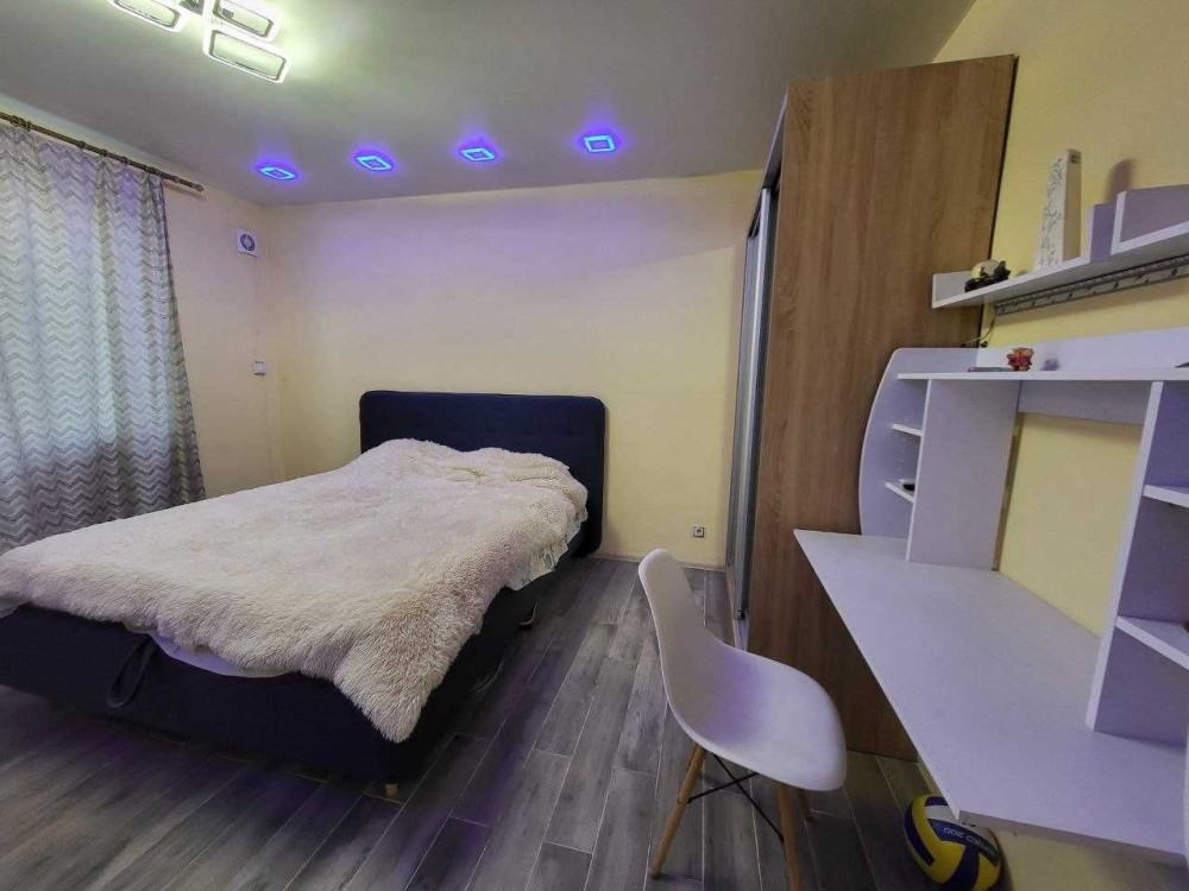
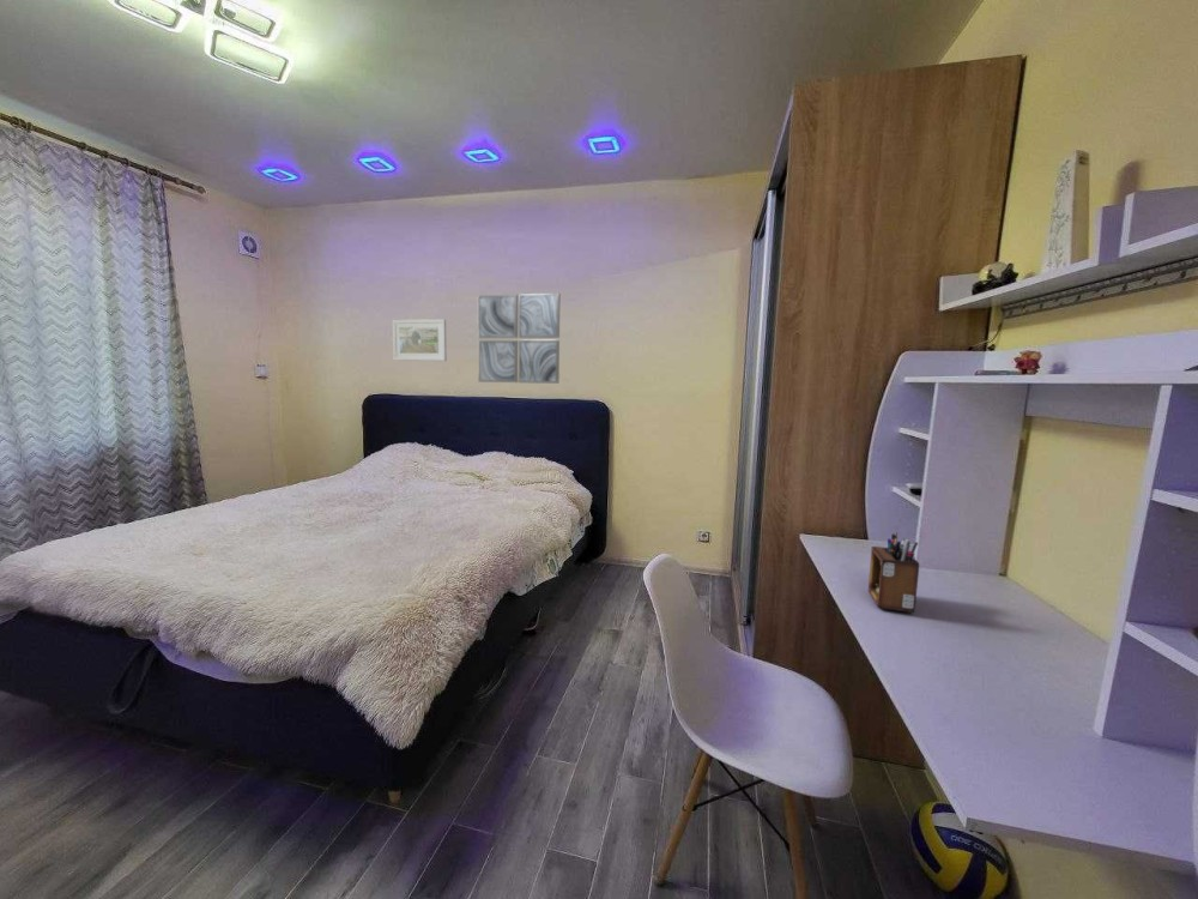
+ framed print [392,318,448,362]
+ desk organizer [867,531,920,614]
+ wall art [477,291,561,385]
